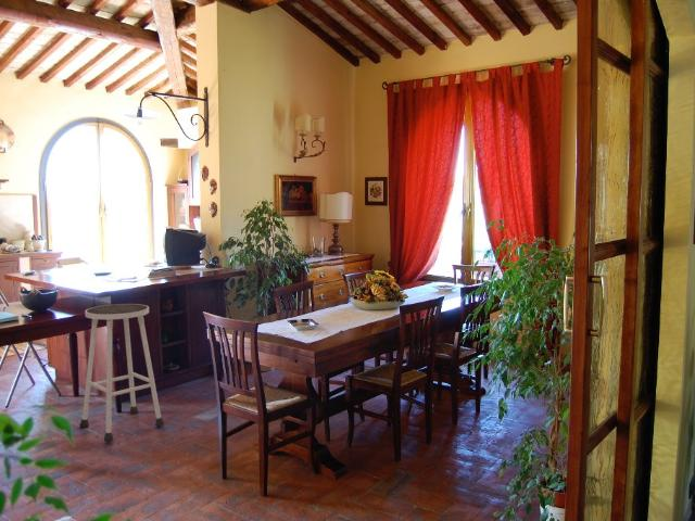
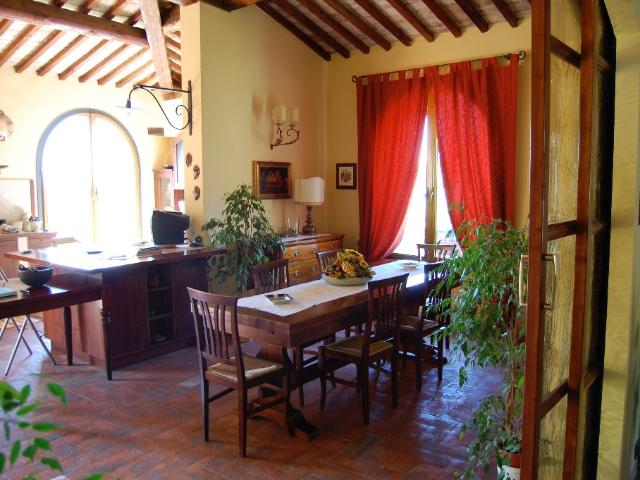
- stool [78,303,165,443]
